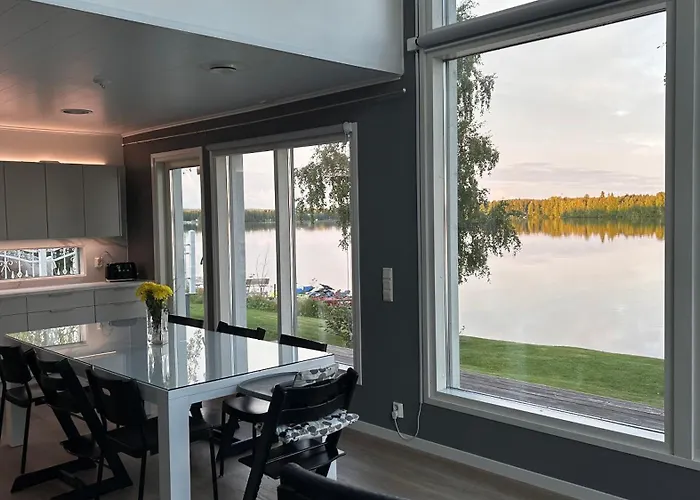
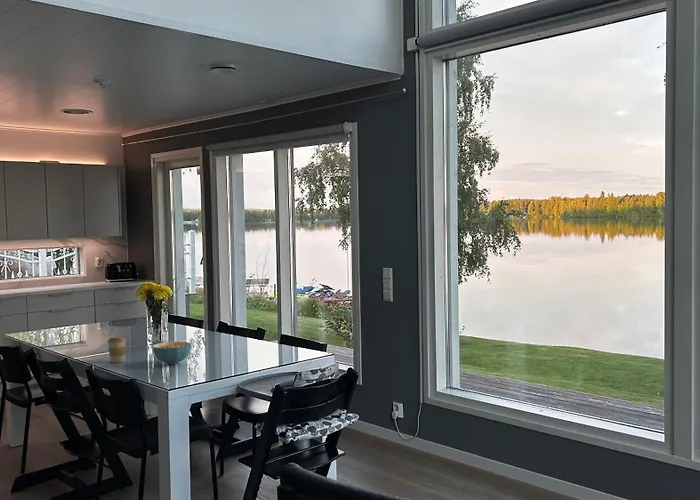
+ cereal bowl [152,341,192,365]
+ coffee cup [107,336,127,363]
